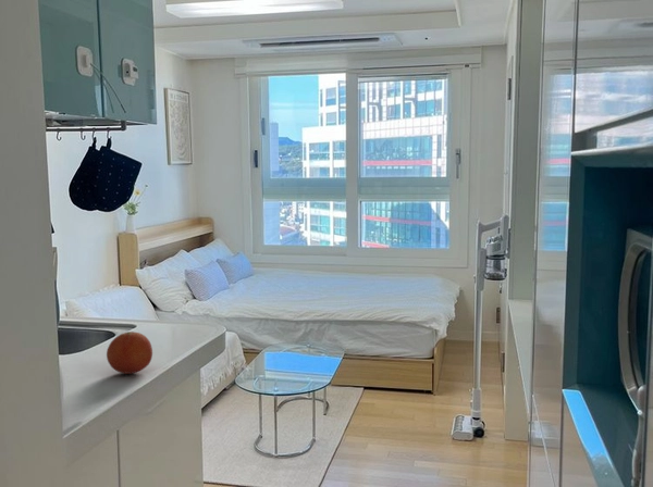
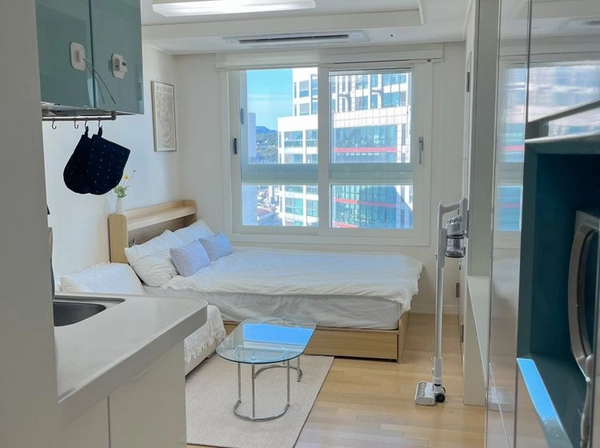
- fruit [106,330,153,375]
